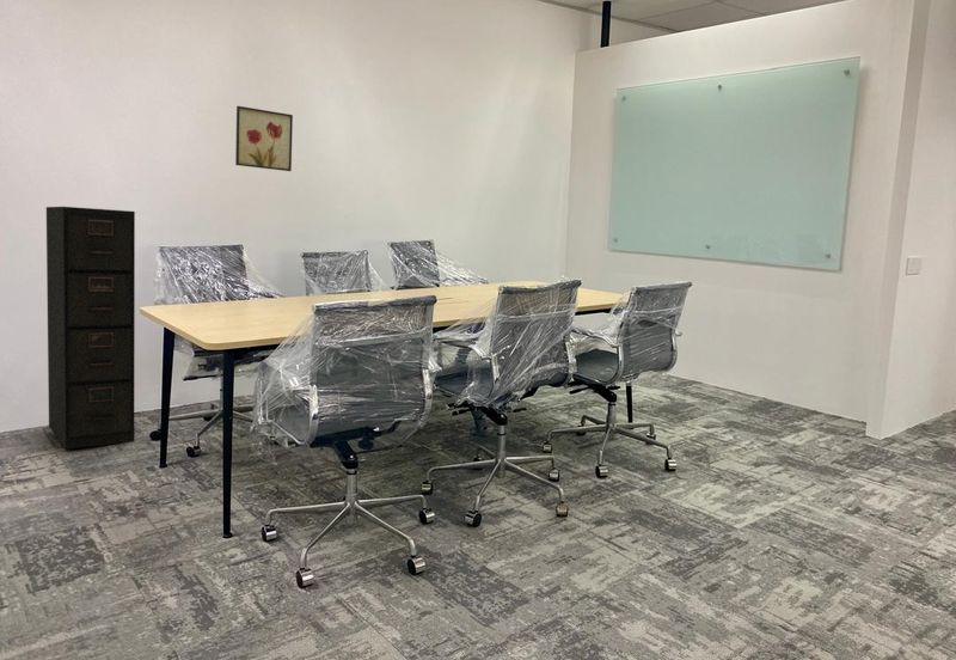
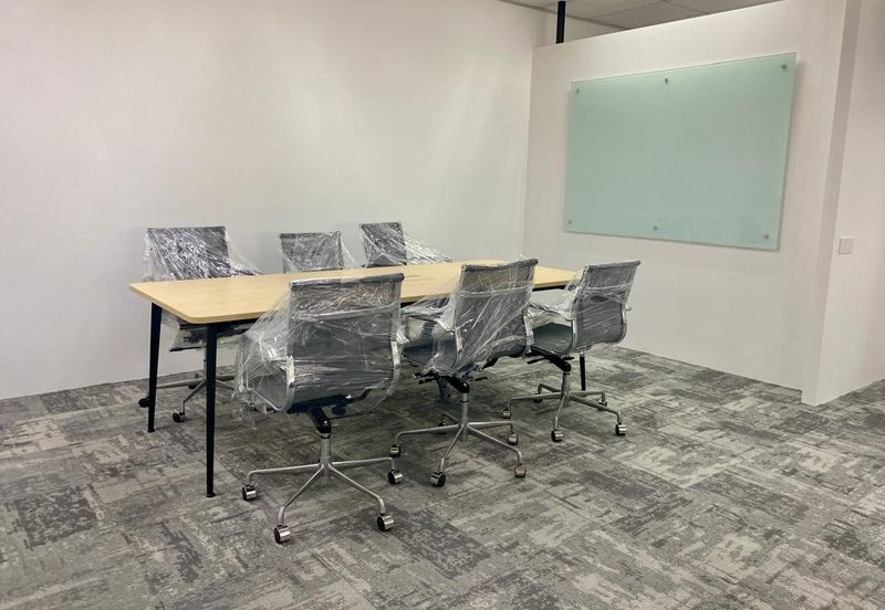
- wall art [234,105,294,172]
- filing cabinet [45,206,136,451]
